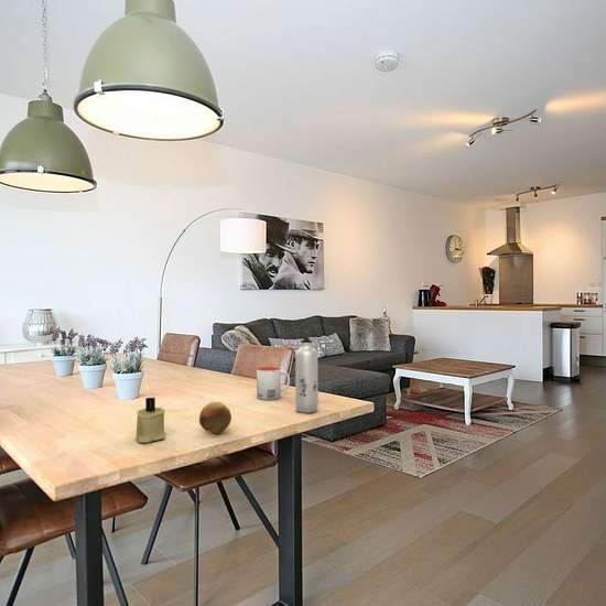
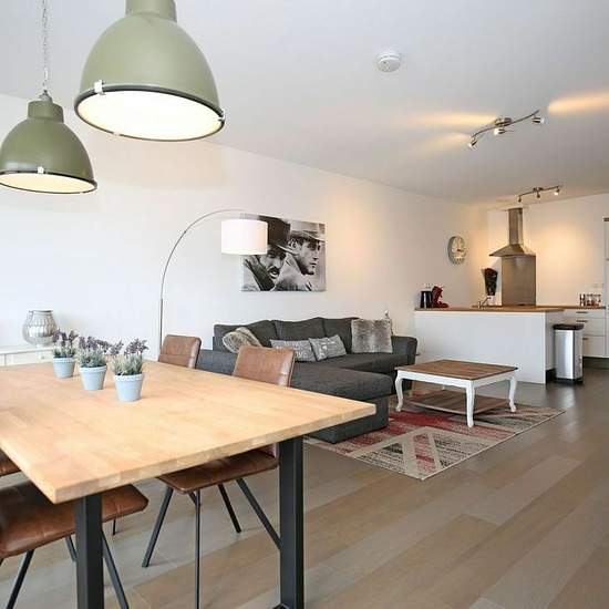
- fruit [198,401,232,435]
- water bottle [294,329,320,414]
- mug [256,366,291,401]
- candle [134,397,166,444]
